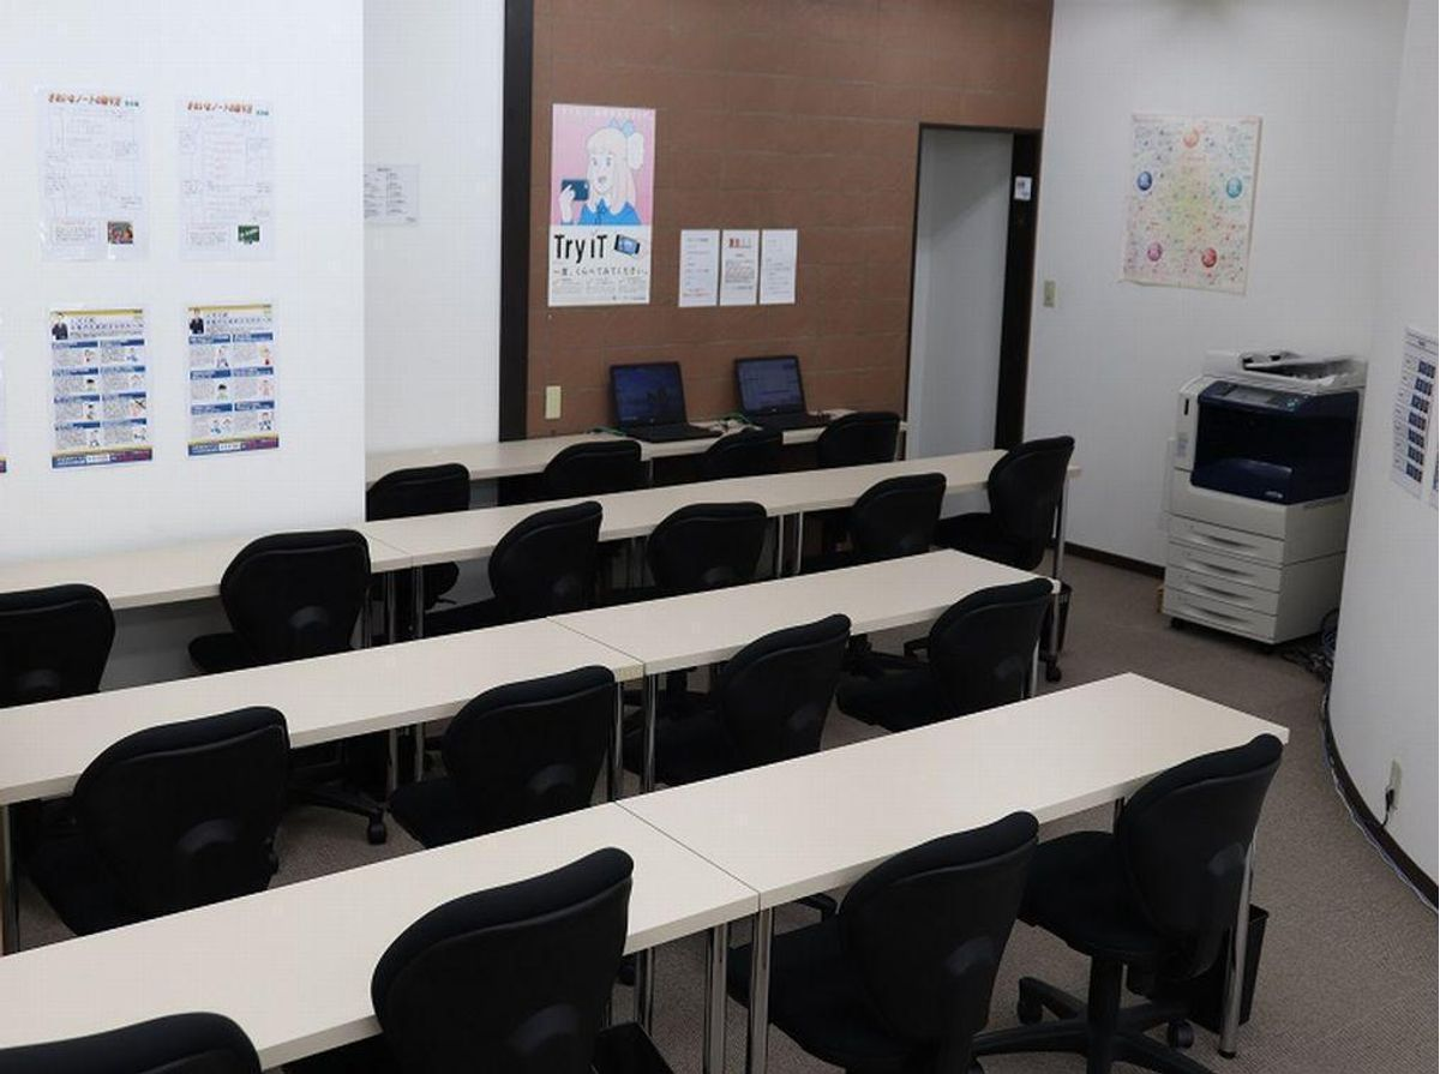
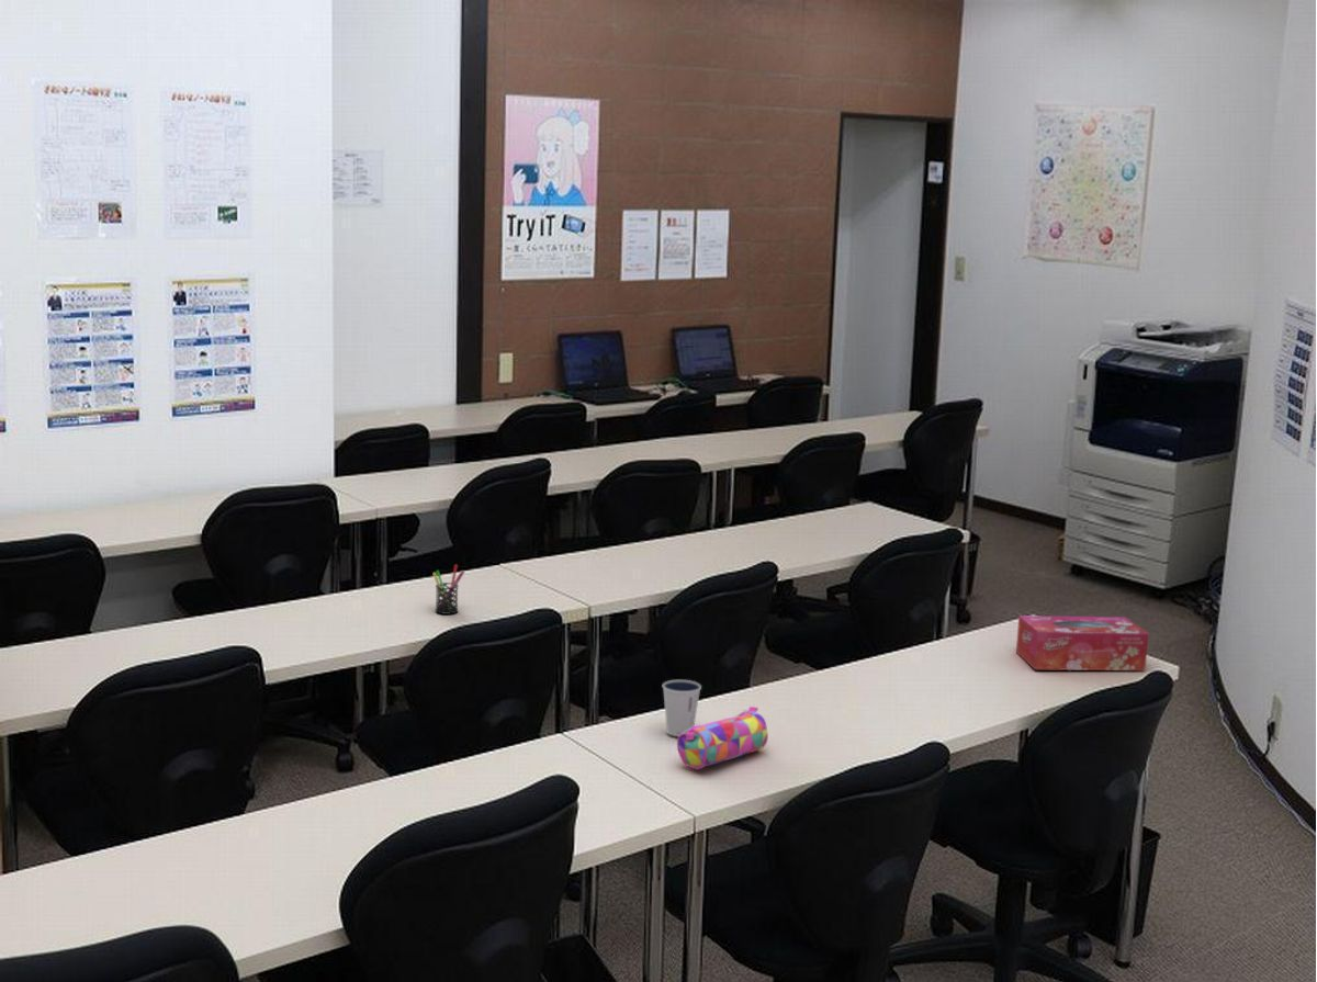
+ pen holder [432,564,465,616]
+ dixie cup [662,679,702,737]
+ tissue box [1015,614,1150,671]
+ pencil case [676,706,769,770]
